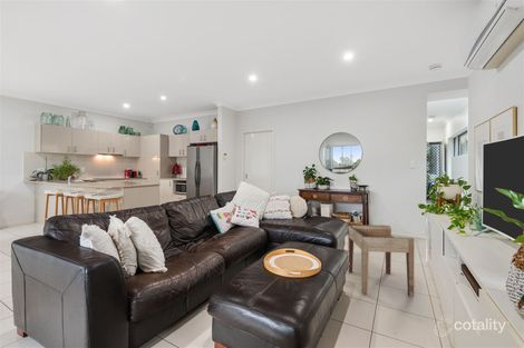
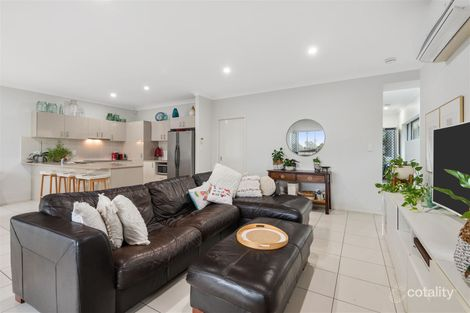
- side table [347,223,415,298]
